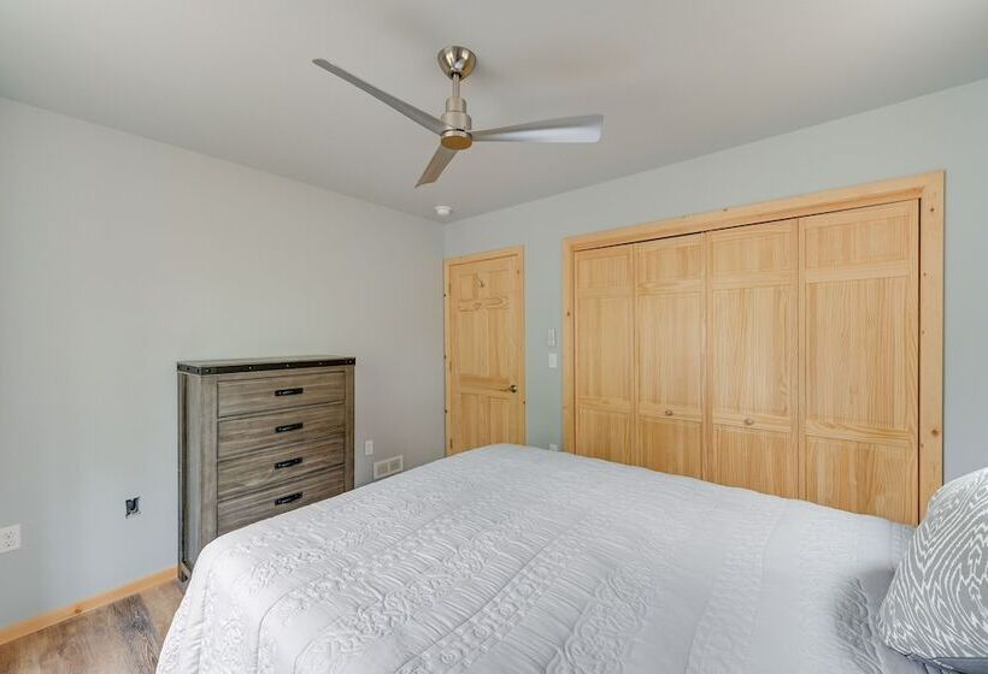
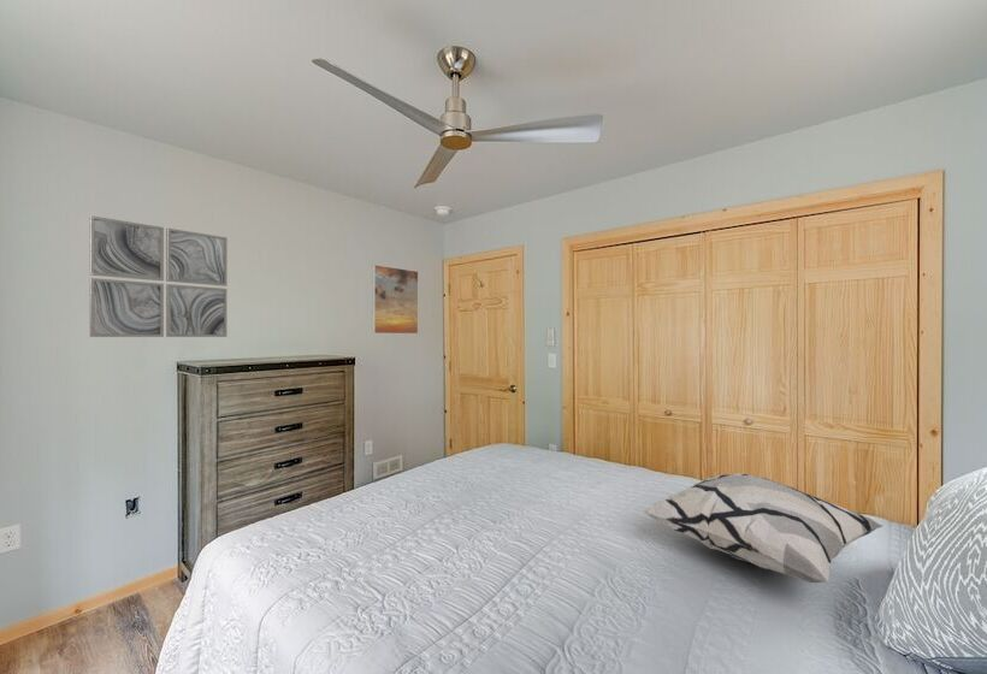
+ wall art [88,214,229,338]
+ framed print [371,264,419,335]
+ decorative pillow [643,473,885,584]
